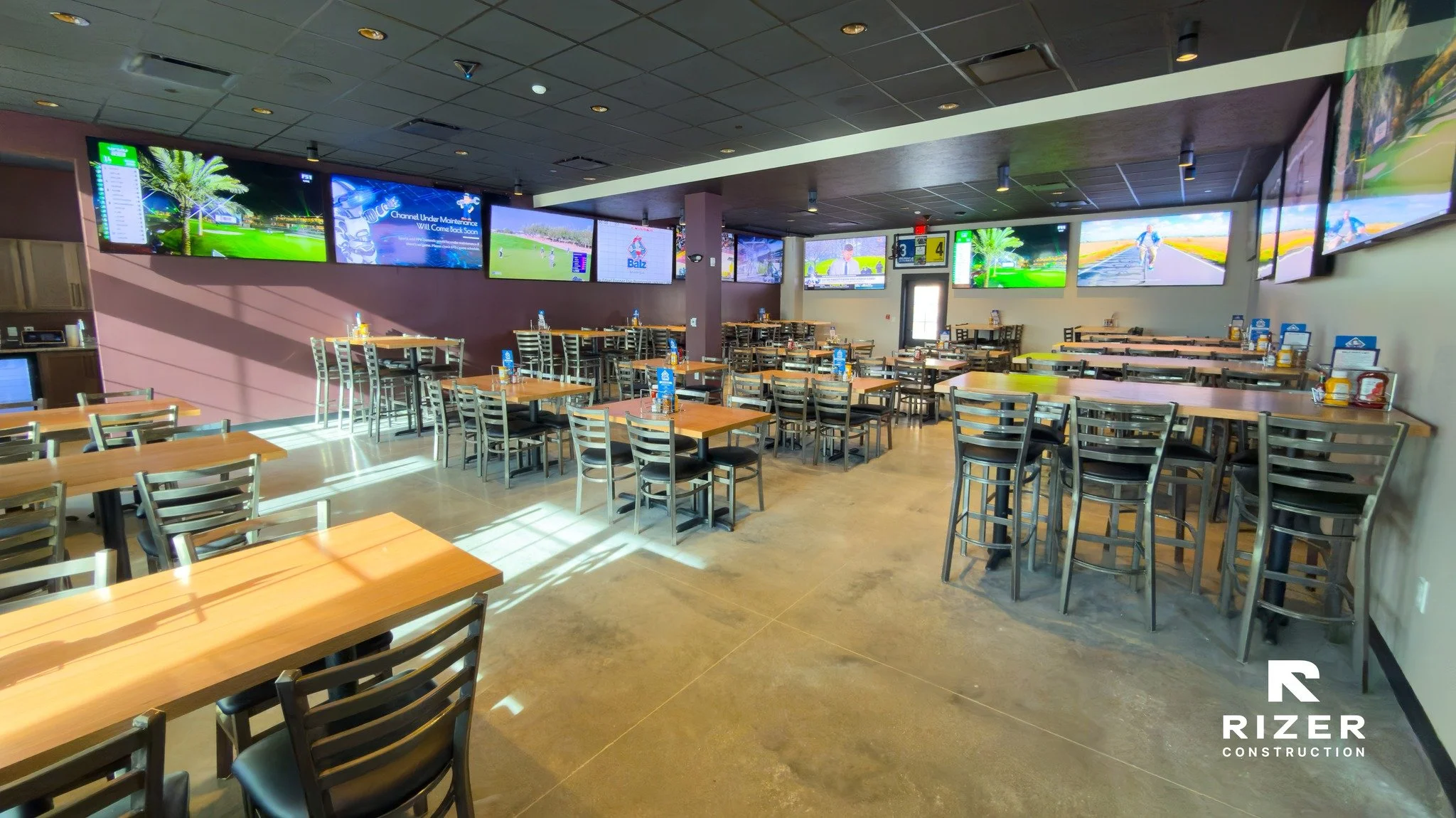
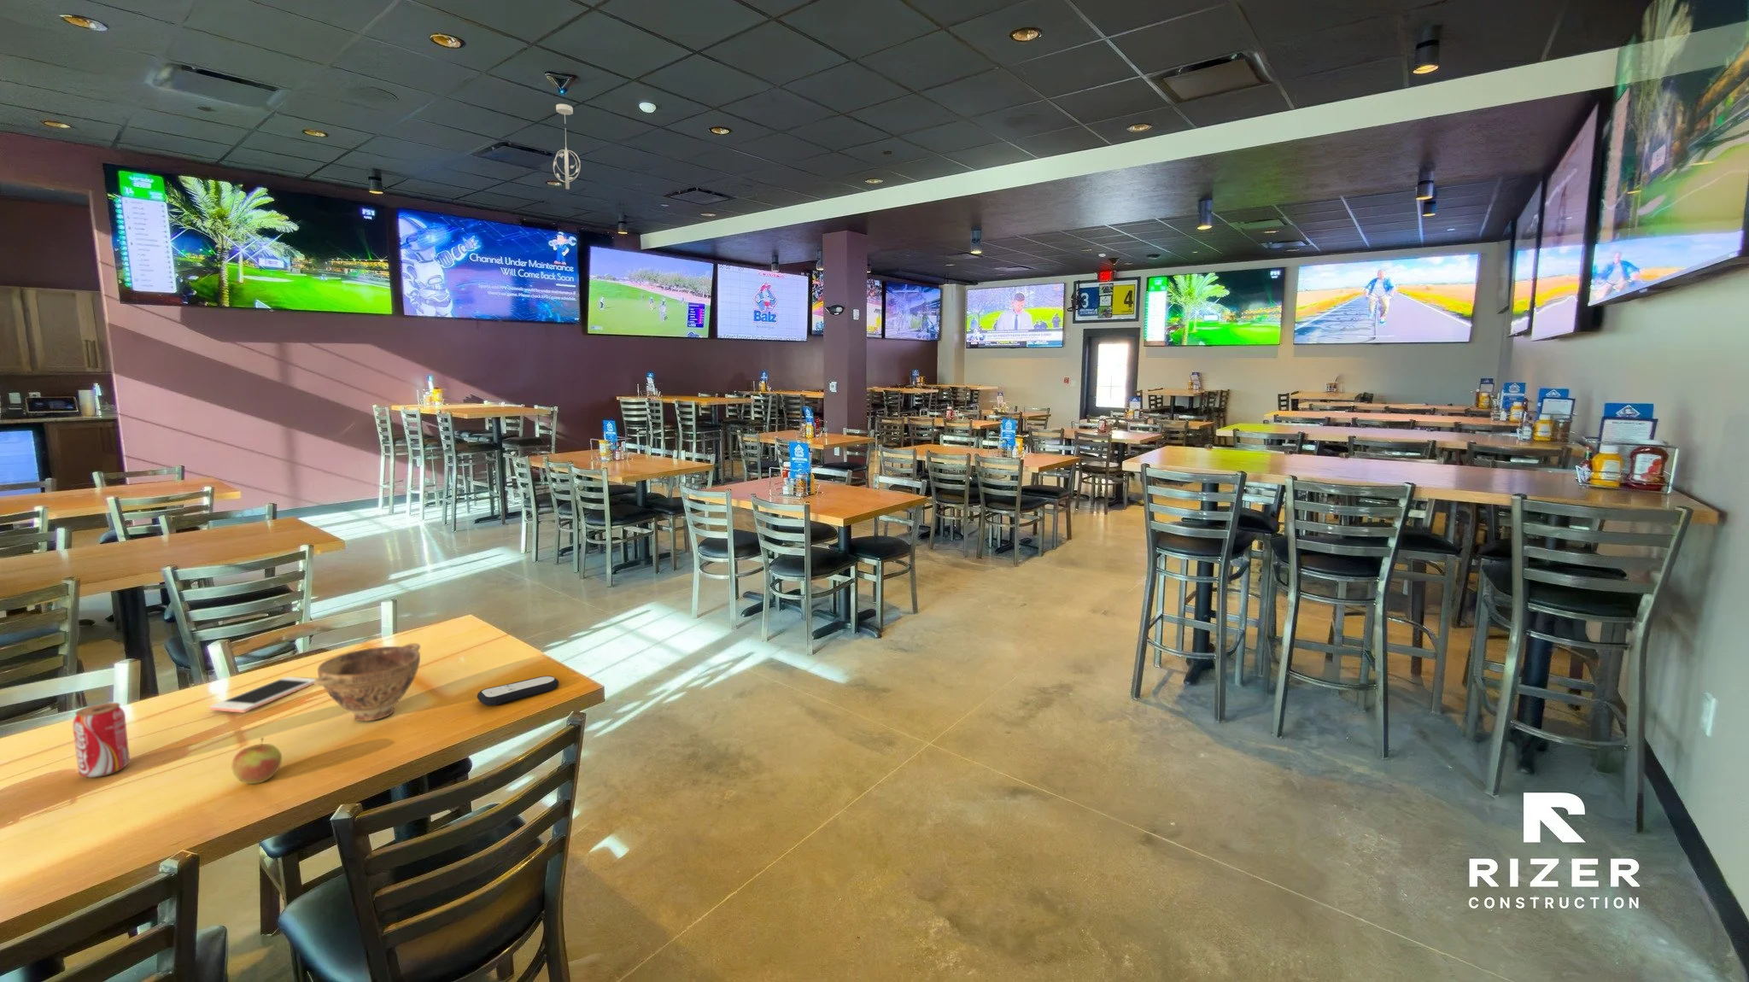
+ remote control [477,676,560,706]
+ beverage can [72,702,131,779]
+ pendant light [553,103,581,191]
+ cell phone [209,676,316,714]
+ apple [231,737,282,785]
+ bowl [314,642,420,723]
